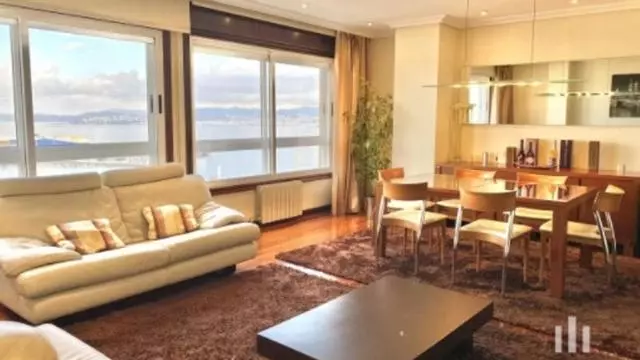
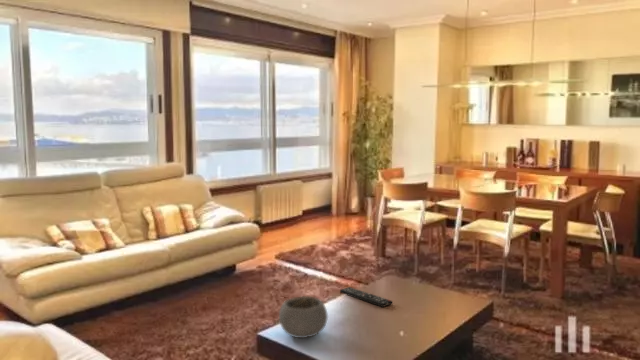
+ bowl [278,295,329,339]
+ remote control [339,286,393,308]
